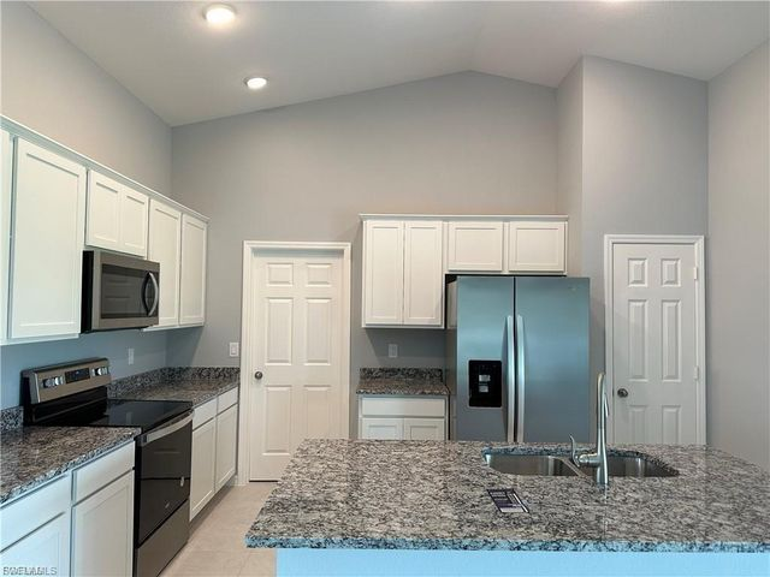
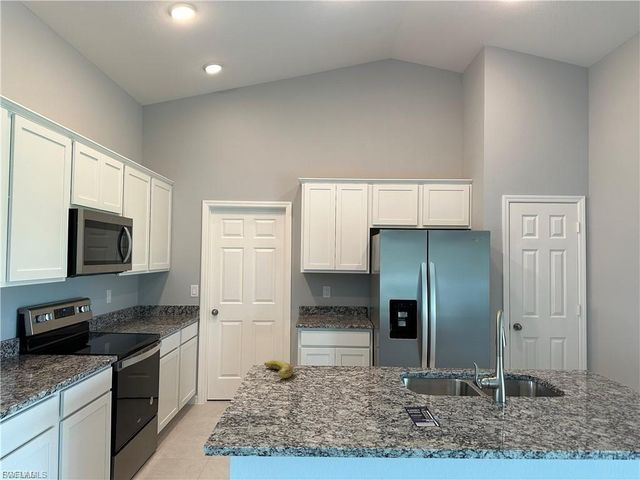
+ banana [263,359,294,379]
